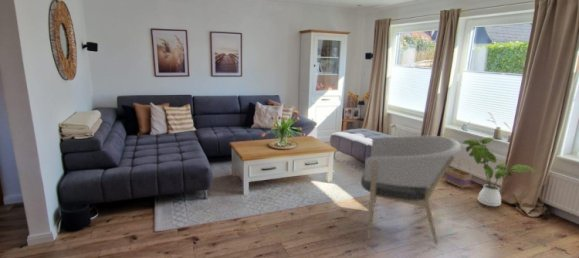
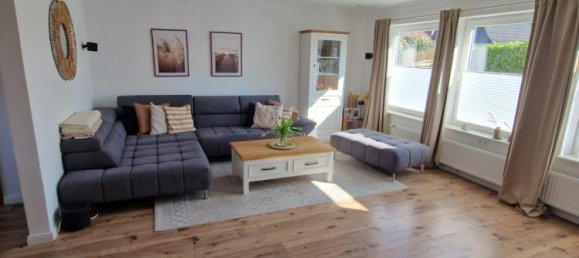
- armchair [360,135,462,245]
- basket [445,158,473,189]
- house plant [461,136,540,208]
